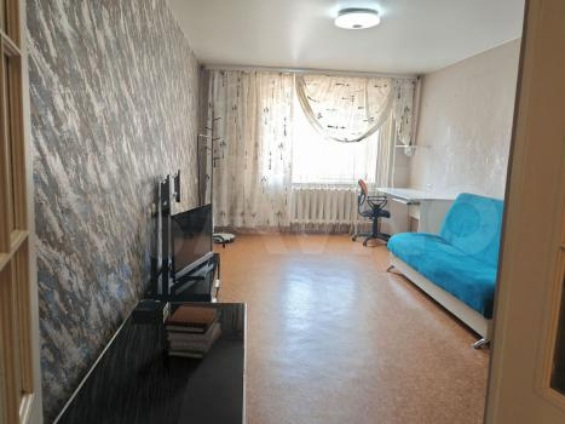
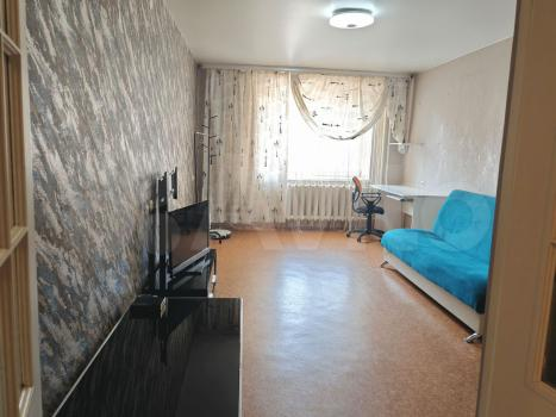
- book stack [163,302,223,360]
